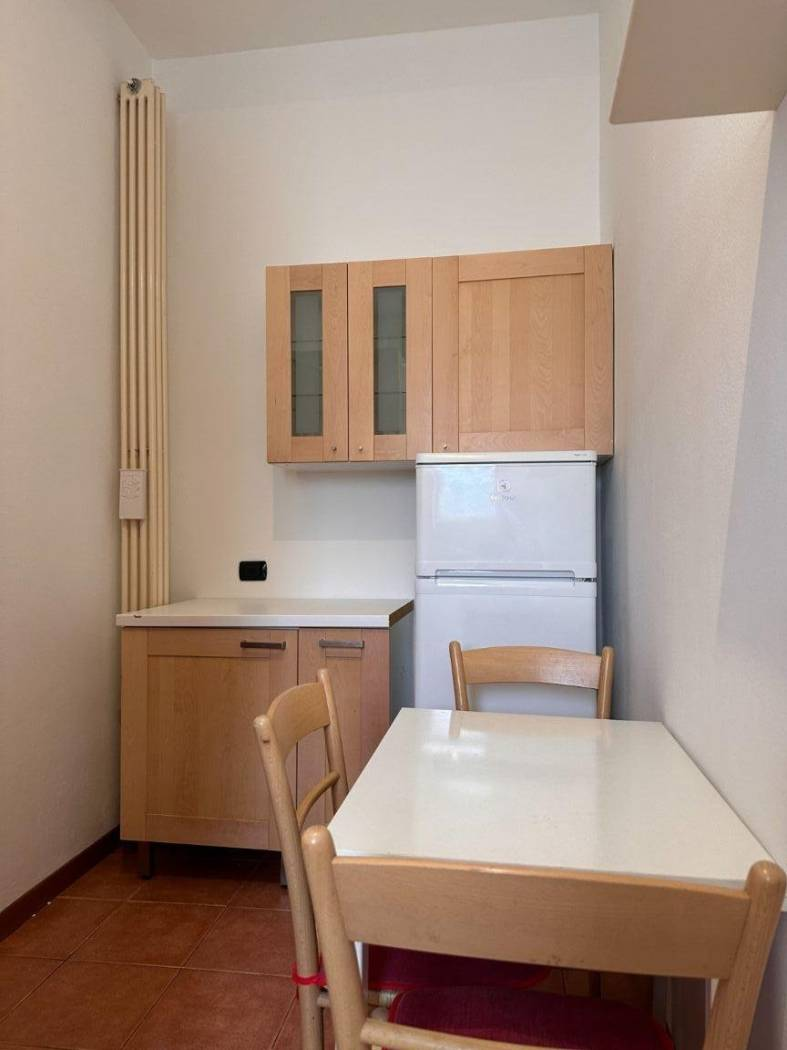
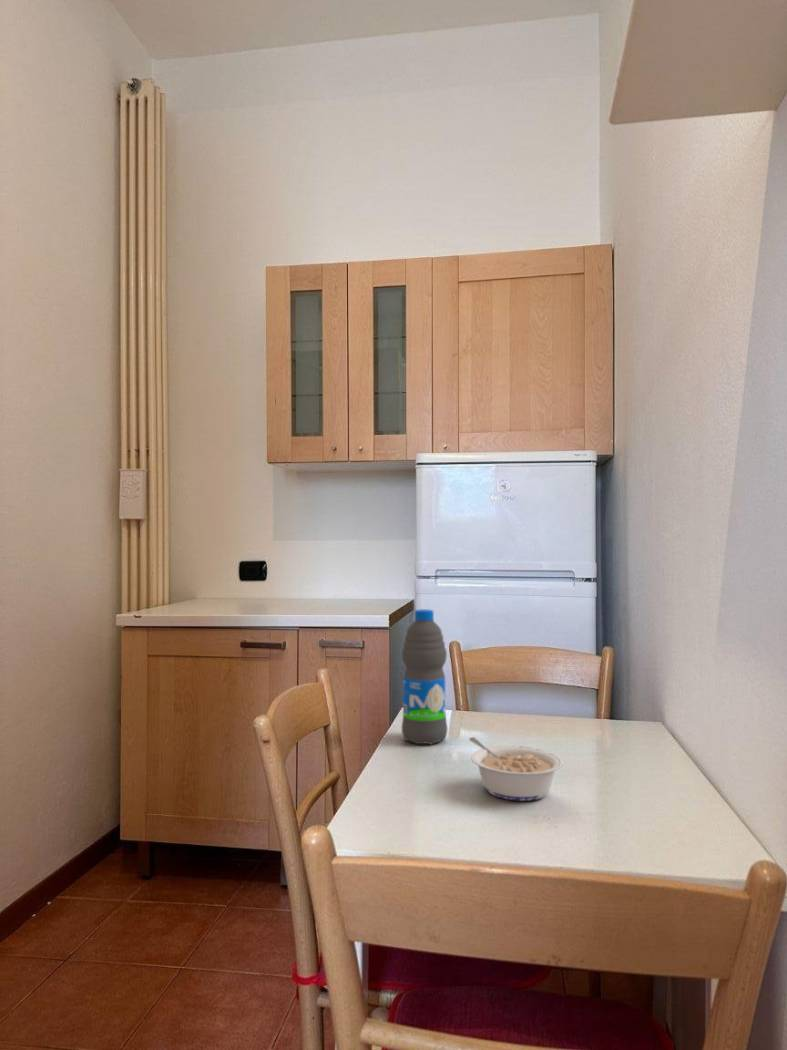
+ water bottle [401,608,448,745]
+ legume [468,736,563,802]
